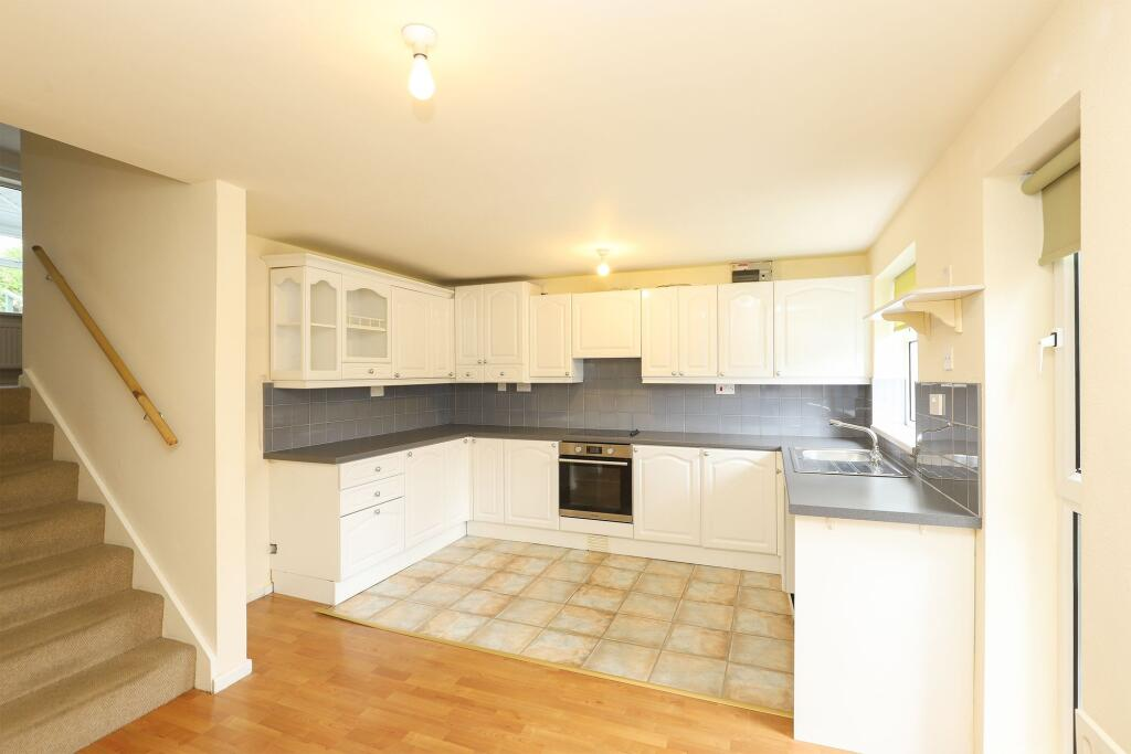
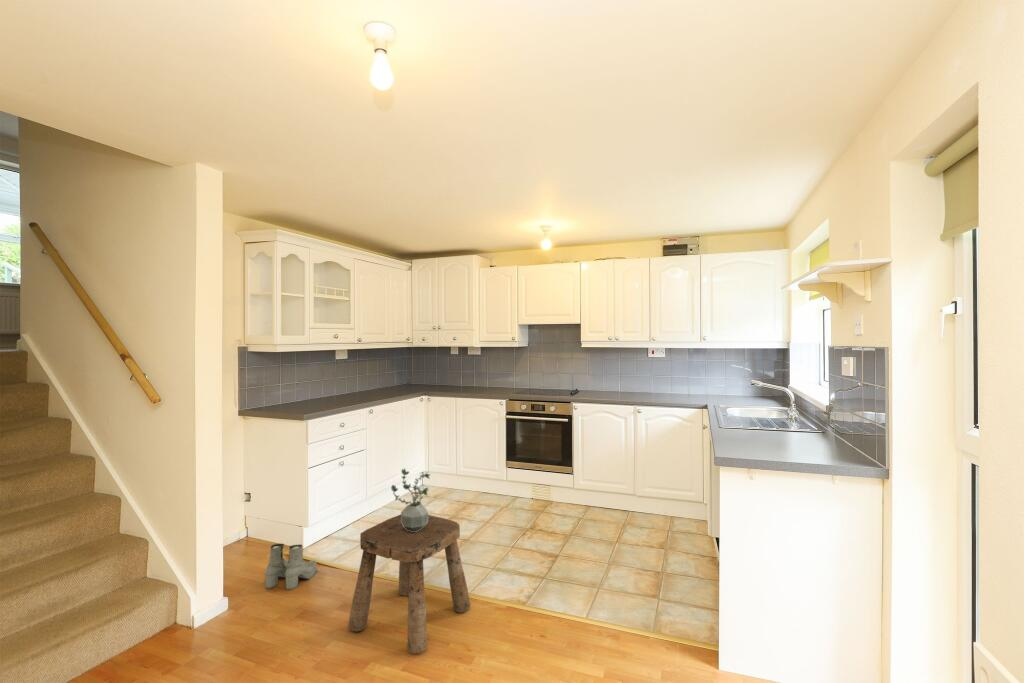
+ potted plant [390,467,431,532]
+ stool [347,514,471,654]
+ boots [264,543,318,591]
